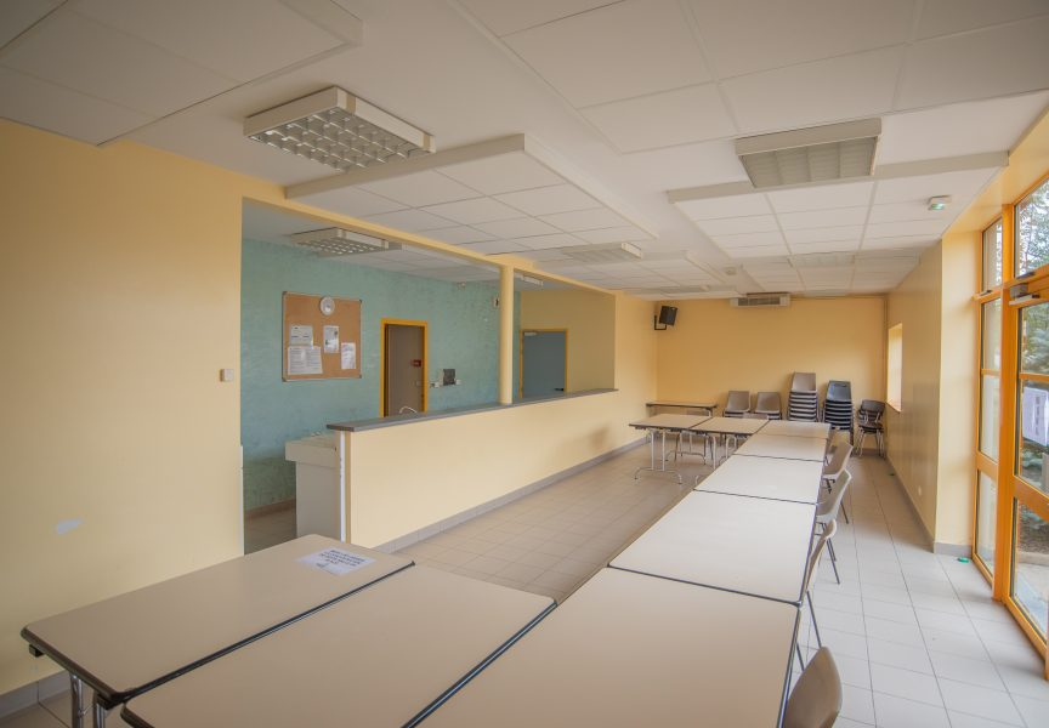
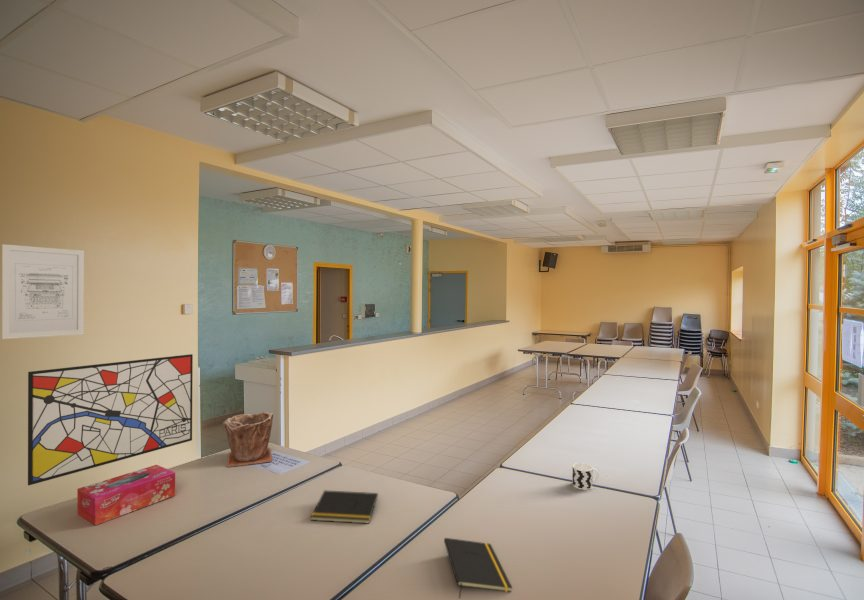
+ cup [571,462,600,491]
+ wall art [27,353,194,486]
+ plant pot [222,411,274,468]
+ tissue box [76,464,176,526]
+ notepad [310,489,379,524]
+ wall art [1,243,85,340]
+ notepad [443,537,513,599]
